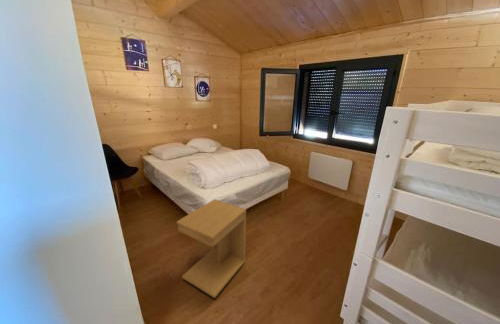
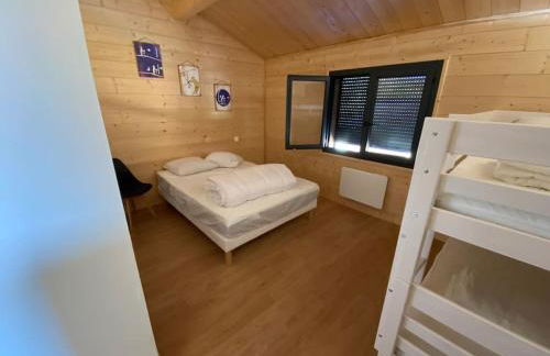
- side table [176,198,247,299]
